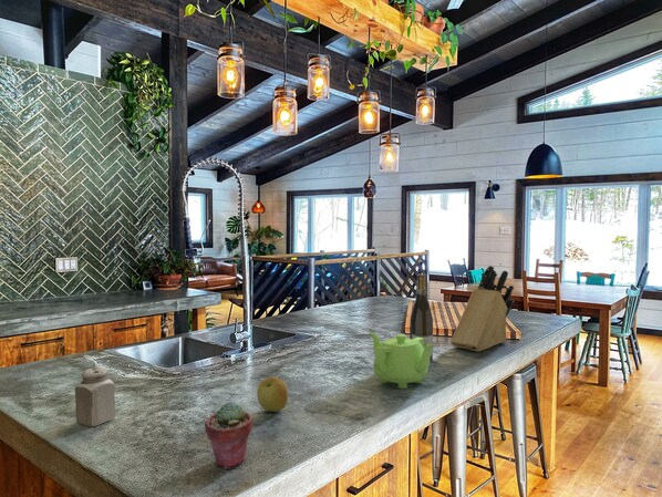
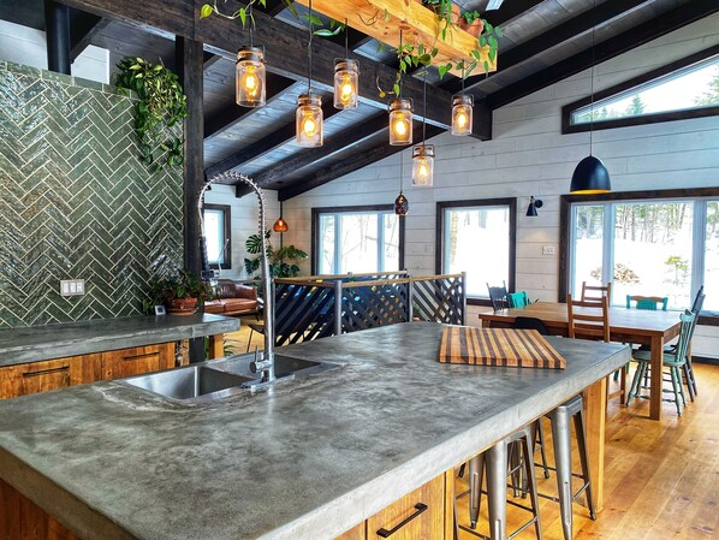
- salt shaker [74,366,116,427]
- knife block [449,265,515,353]
- apple [256,375,289,413]
- potted succulent [204,401,254,470]
- wine bottle [408,273,434,362]
- teapot [368,331,436,390]
